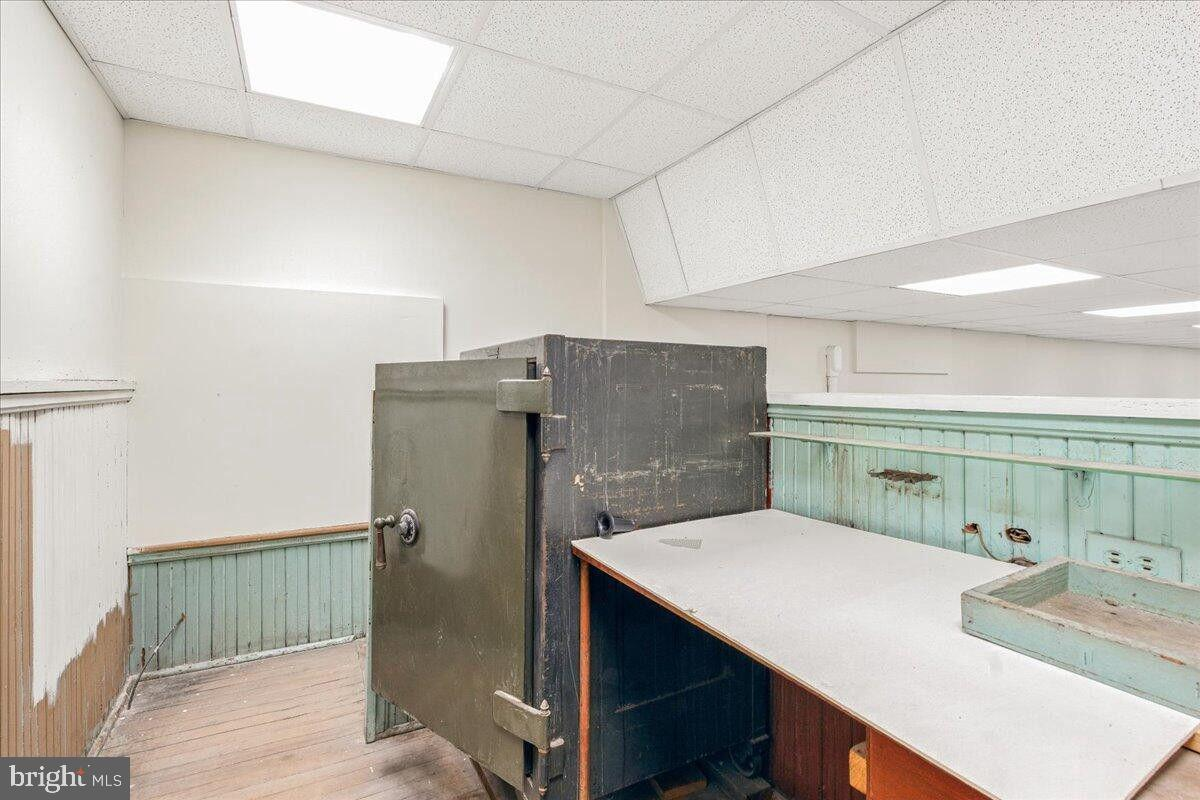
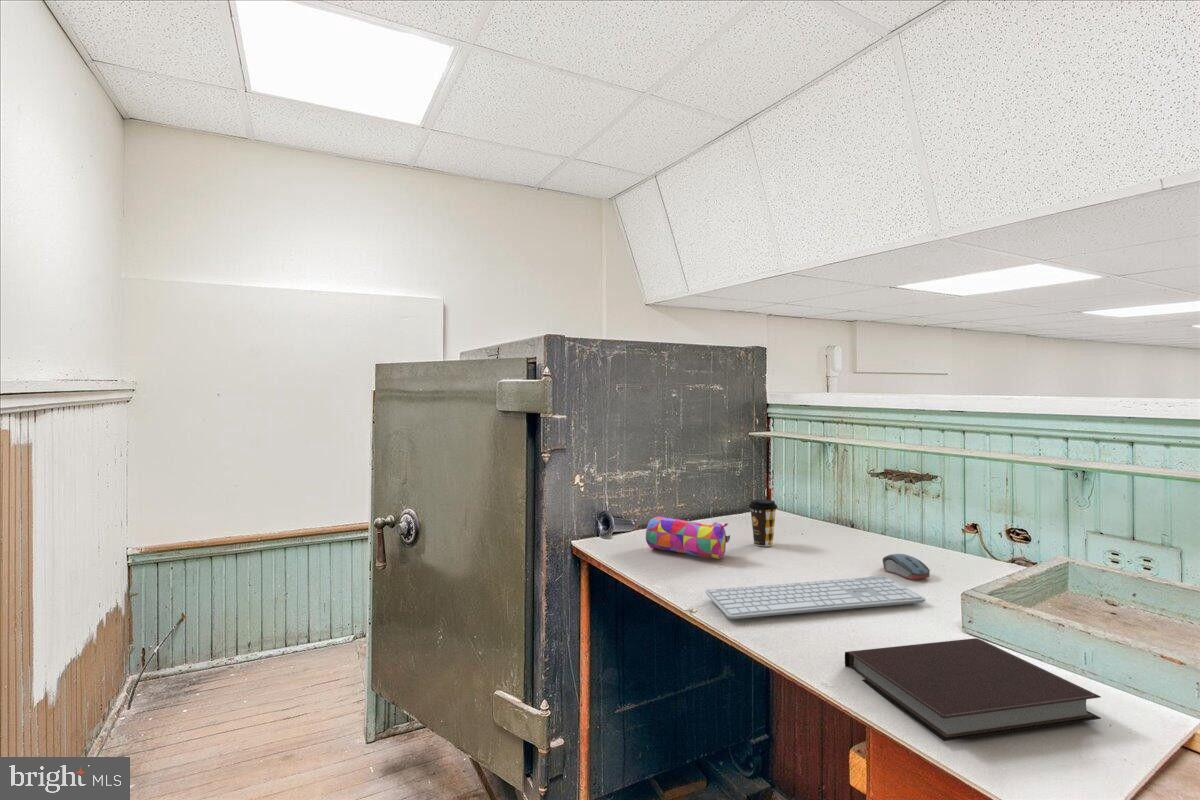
+ notebook [844,637,1102,742]
+ computer mouse [882,553,931,580]
+ coffee cup [748,498,778,547]
+ pencil case [645,515,731,560]
+ keyboard [704,575,926,620]
